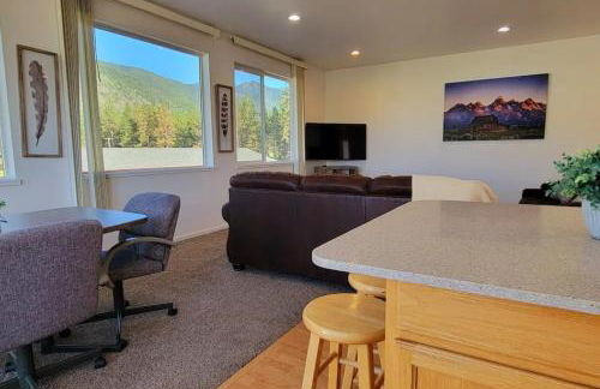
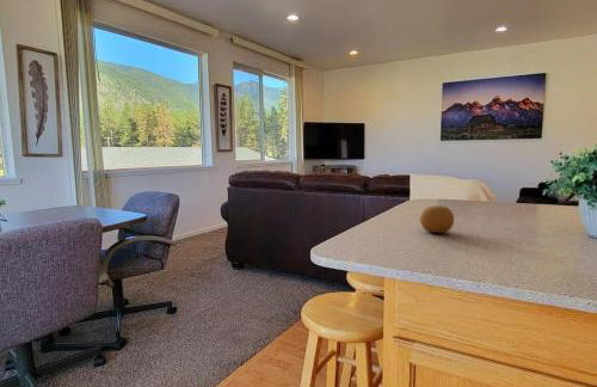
+ fruit [419,204,455,234]
